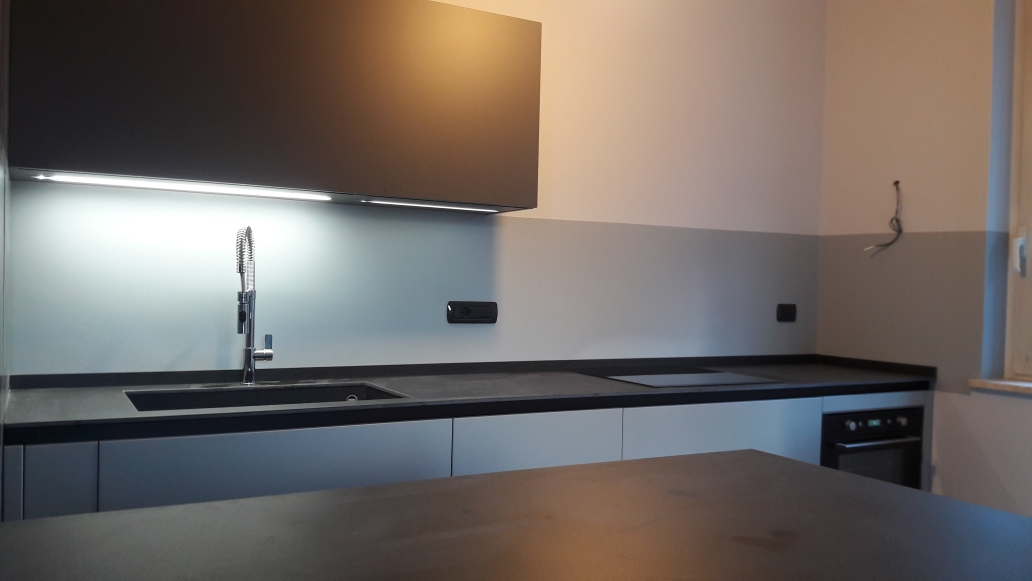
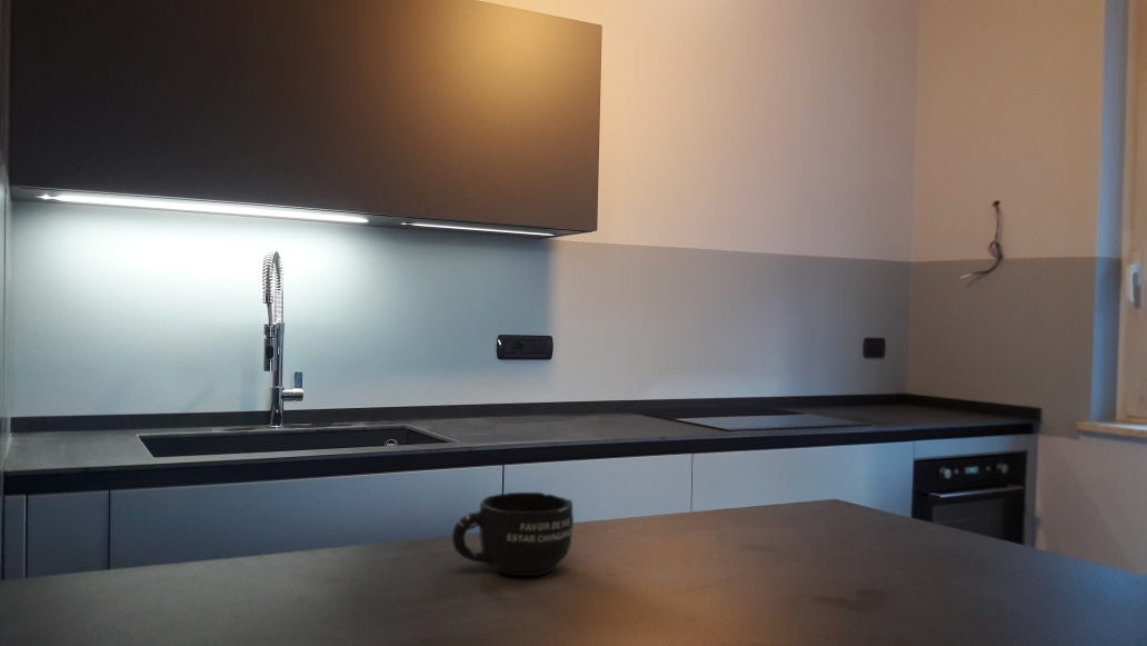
+ mug [451,491,575,577]
